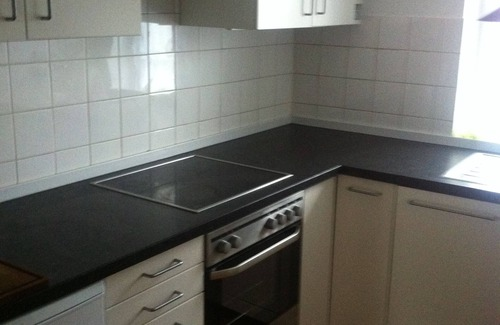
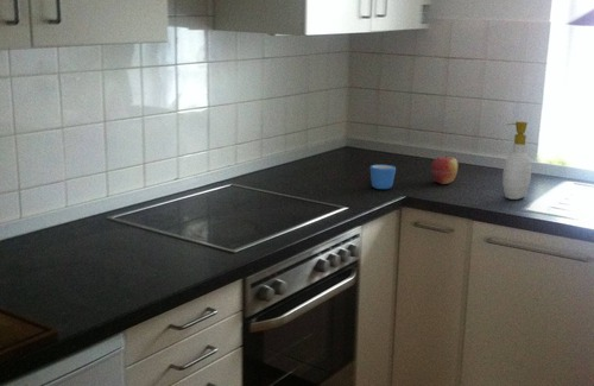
+ soap bottle [501,120,532,201]
+ apple [430,154,460,185]
+ mug [369,164,397,190]
